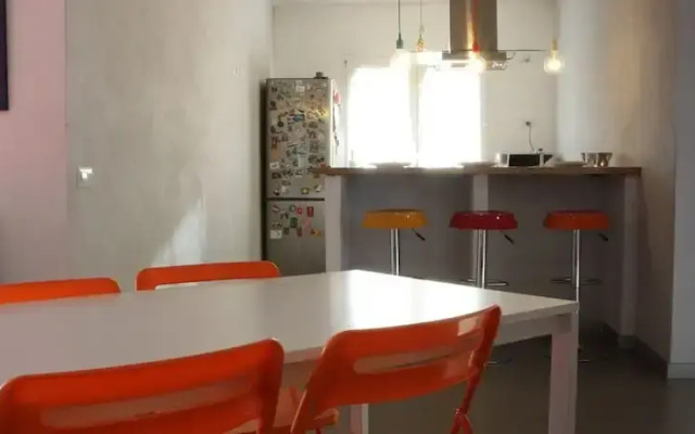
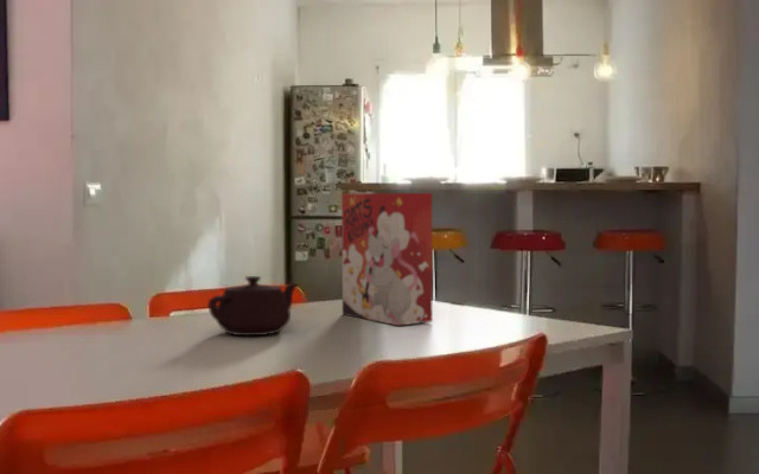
+ teapot [206,275,300,337]
+ cereal box [340,192,433,326]
